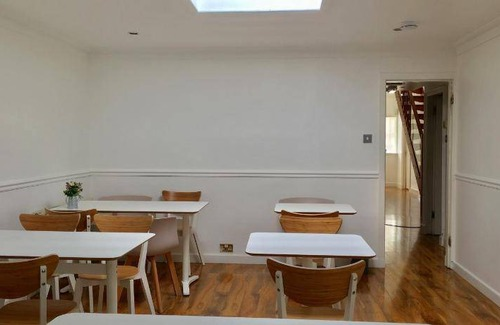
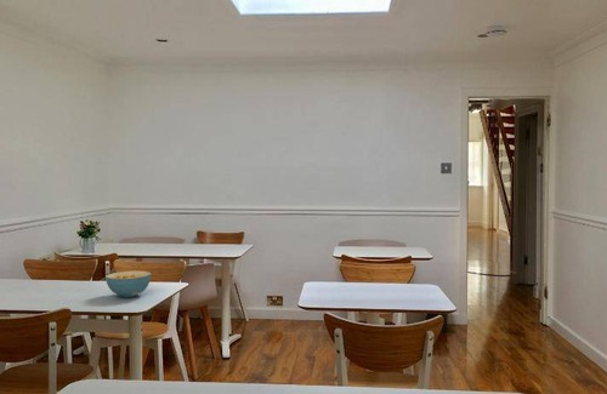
+ cereal bowl [104,270,152,298]
